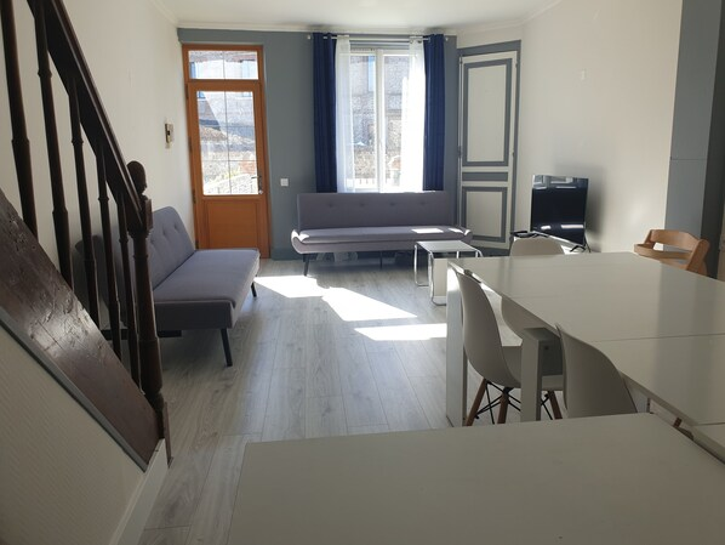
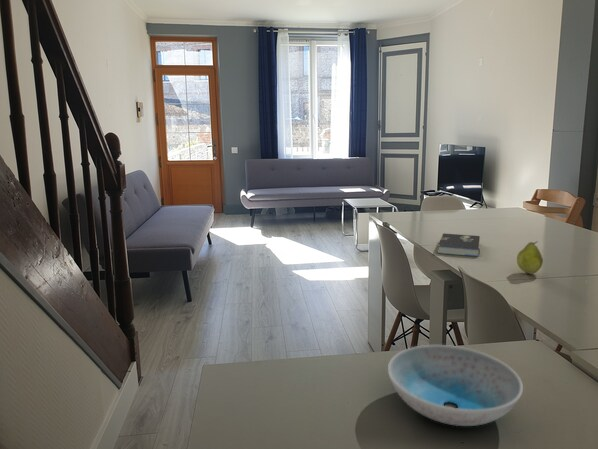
+ book [436,232,481,257]
+ dish [387,344,524,427]
+ fruit [516,240,544,274]
